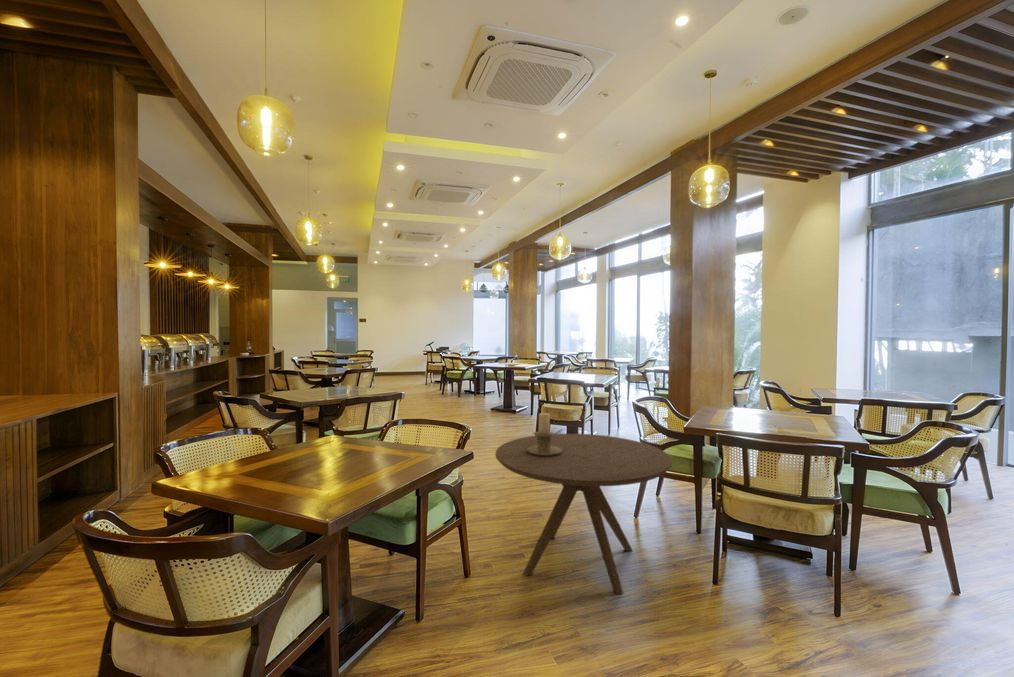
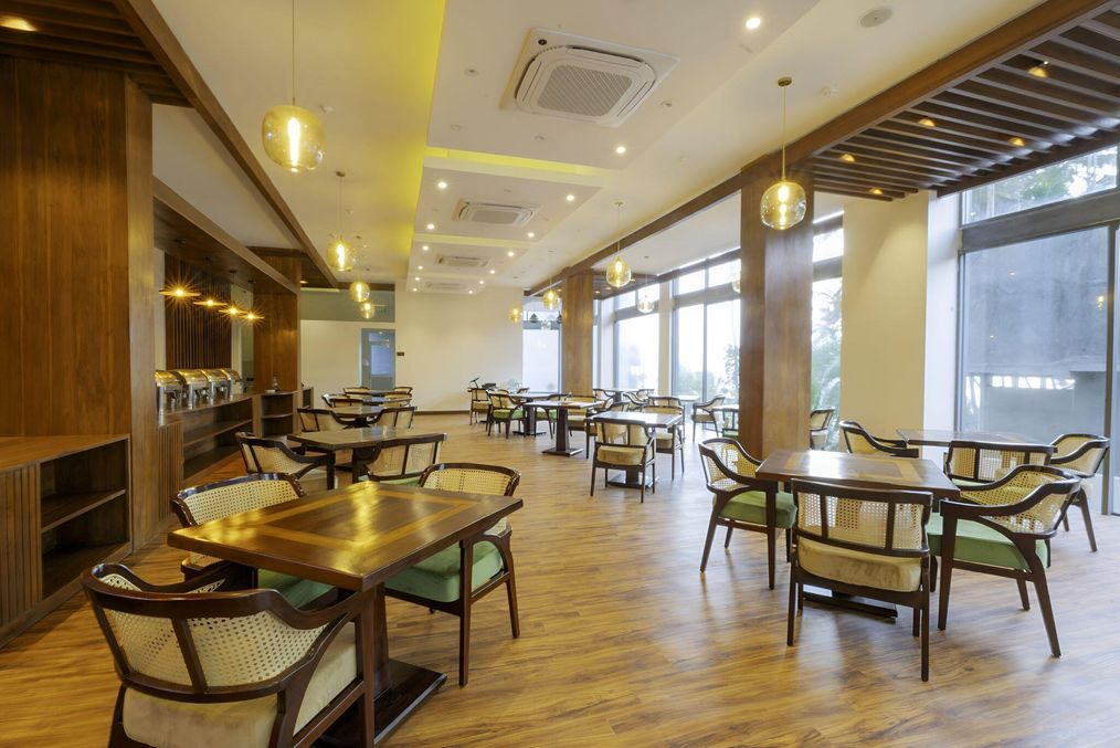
- dining table [494,433,673,595]
- candle holder [526,412,563,456]
